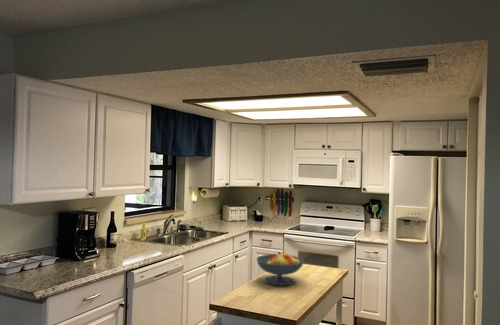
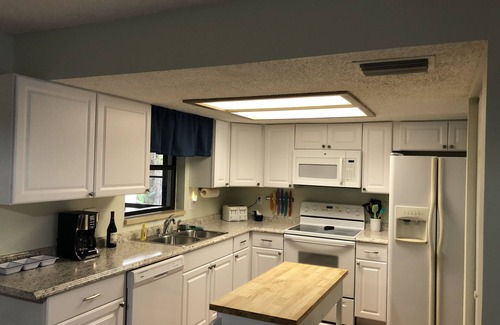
- fruit bowl [255,252,305,287]
